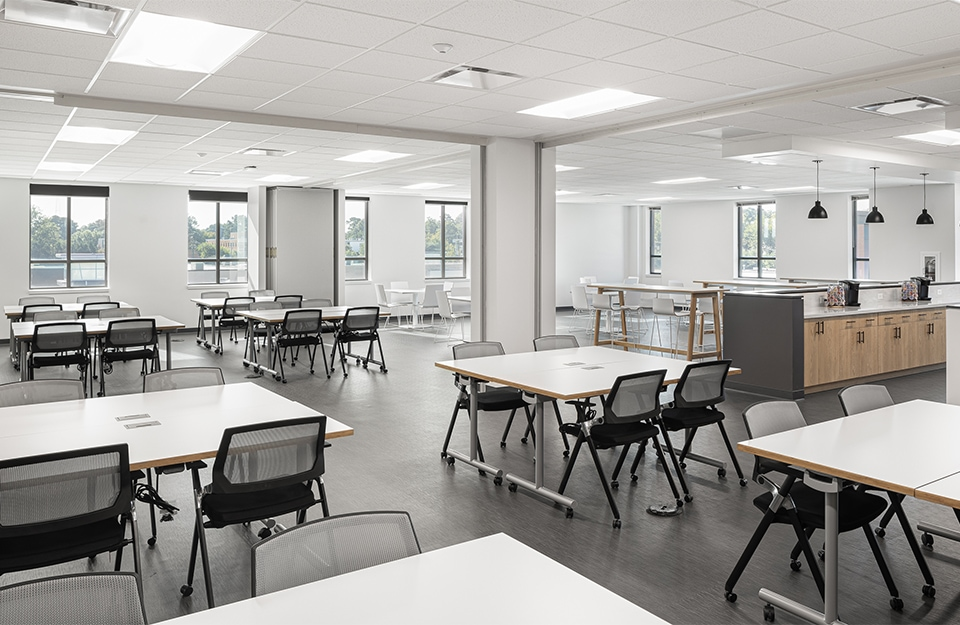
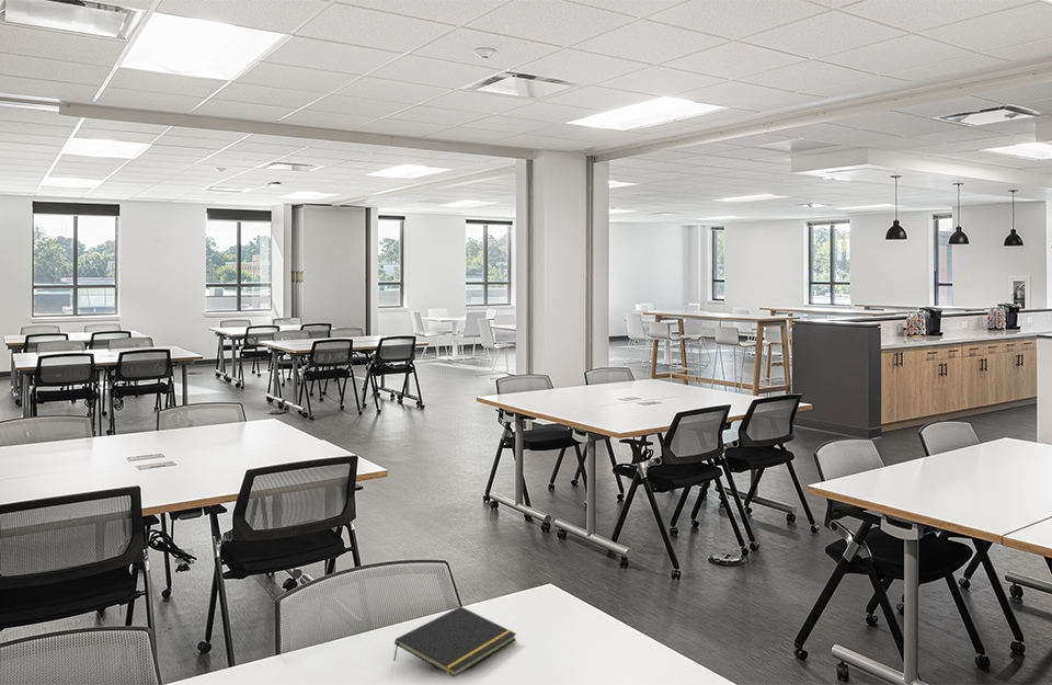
+ notepad [392,605,517,678]
